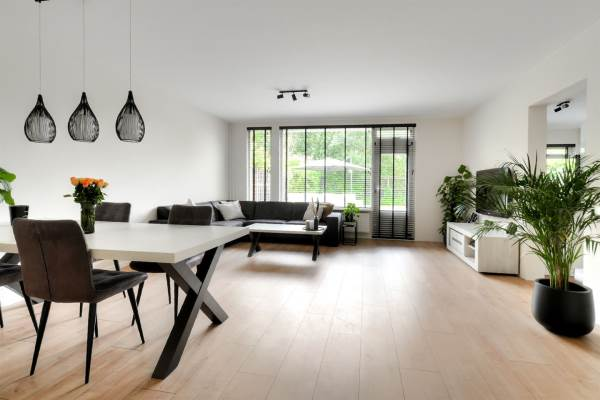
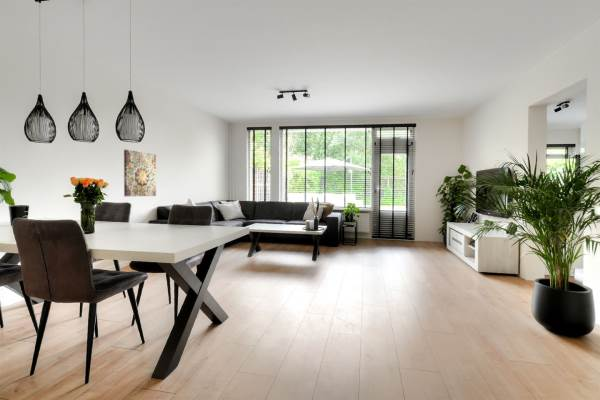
+ wall art [123,149,157,197]
